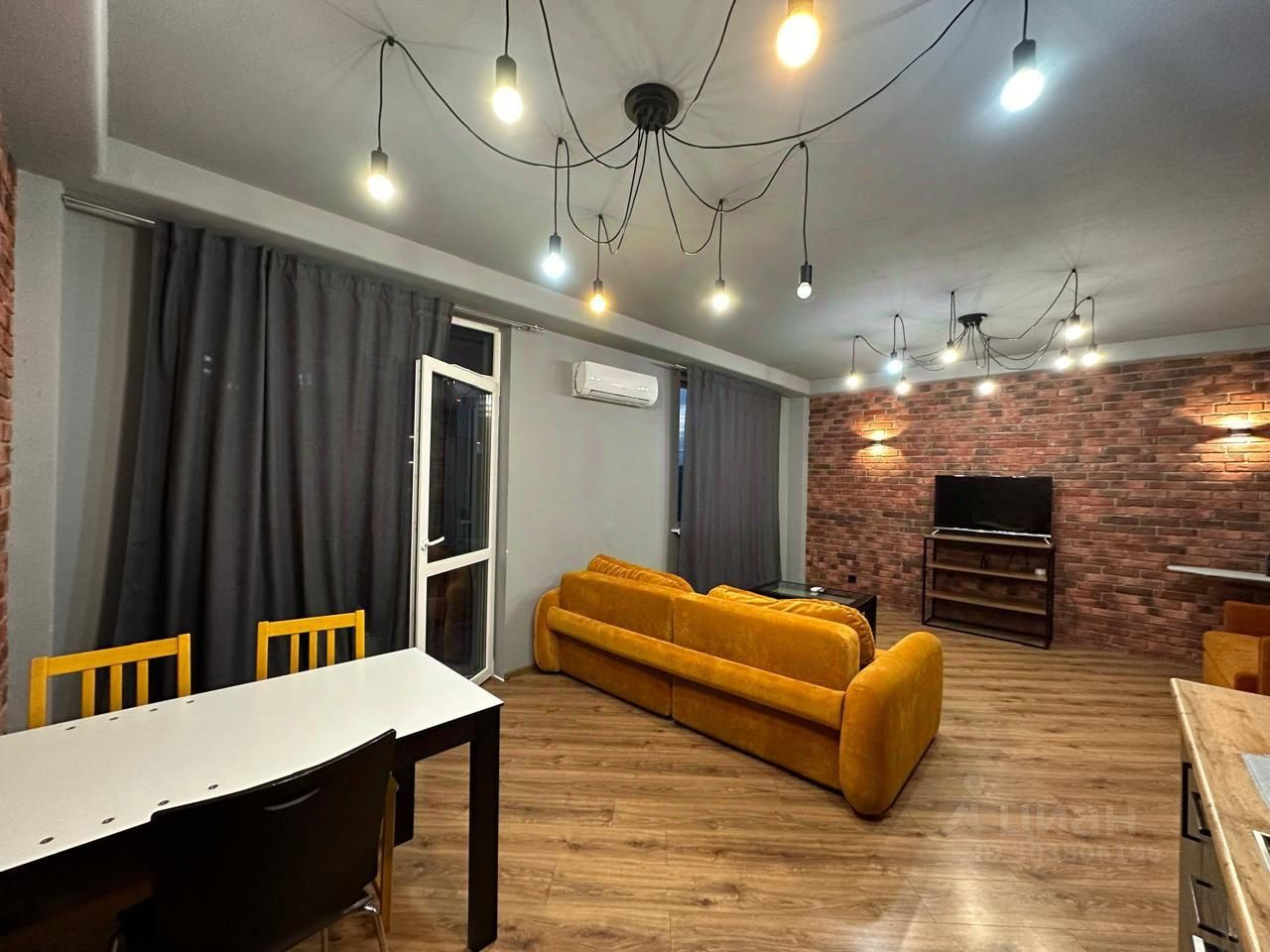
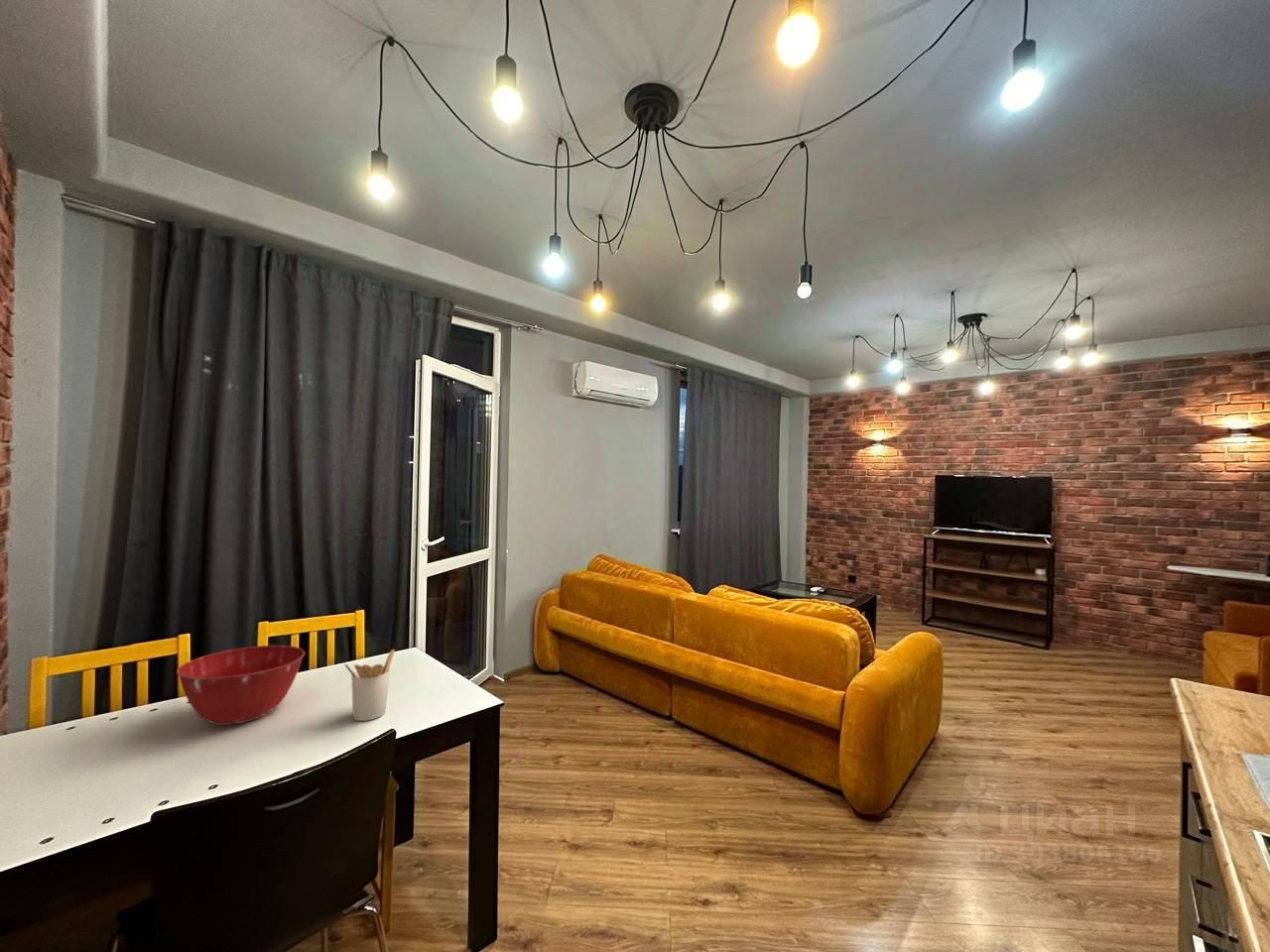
+ mixing bowl [176,645,306,726]
+ utensil holder [343,649,396,722]
